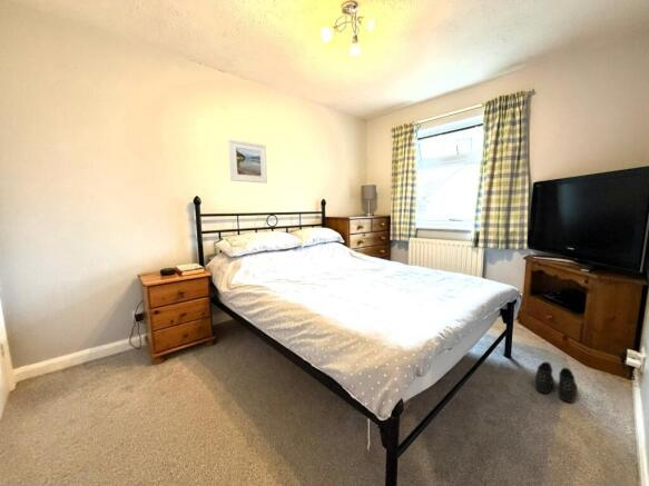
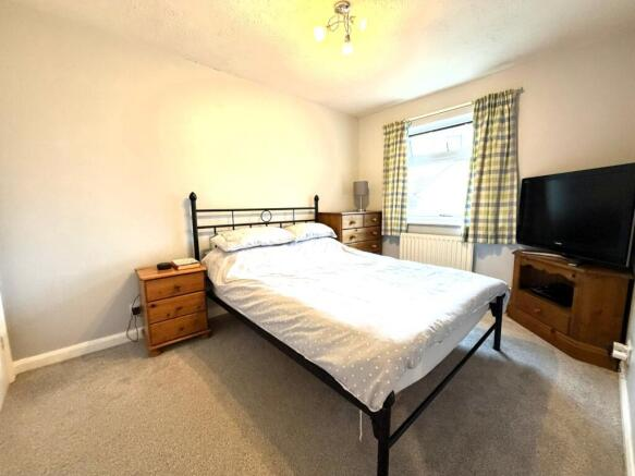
- boots [534,360,579,404]
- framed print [227,138,268,185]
